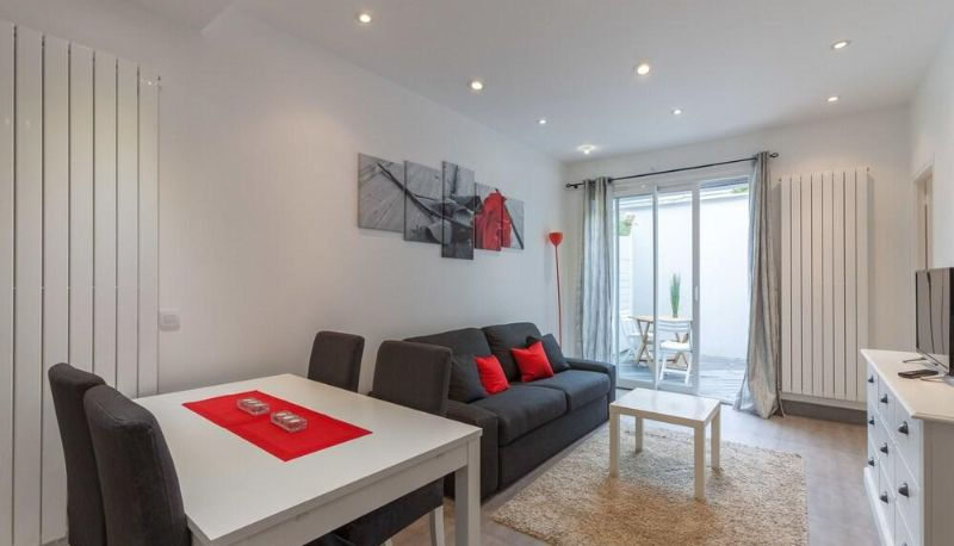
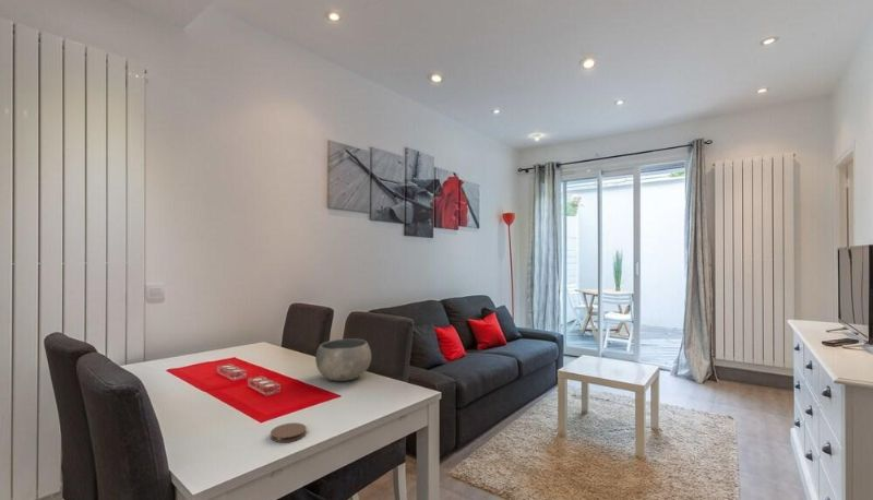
+ coaster [270,421,308,443]
+ bowl [314,337,372,382]
